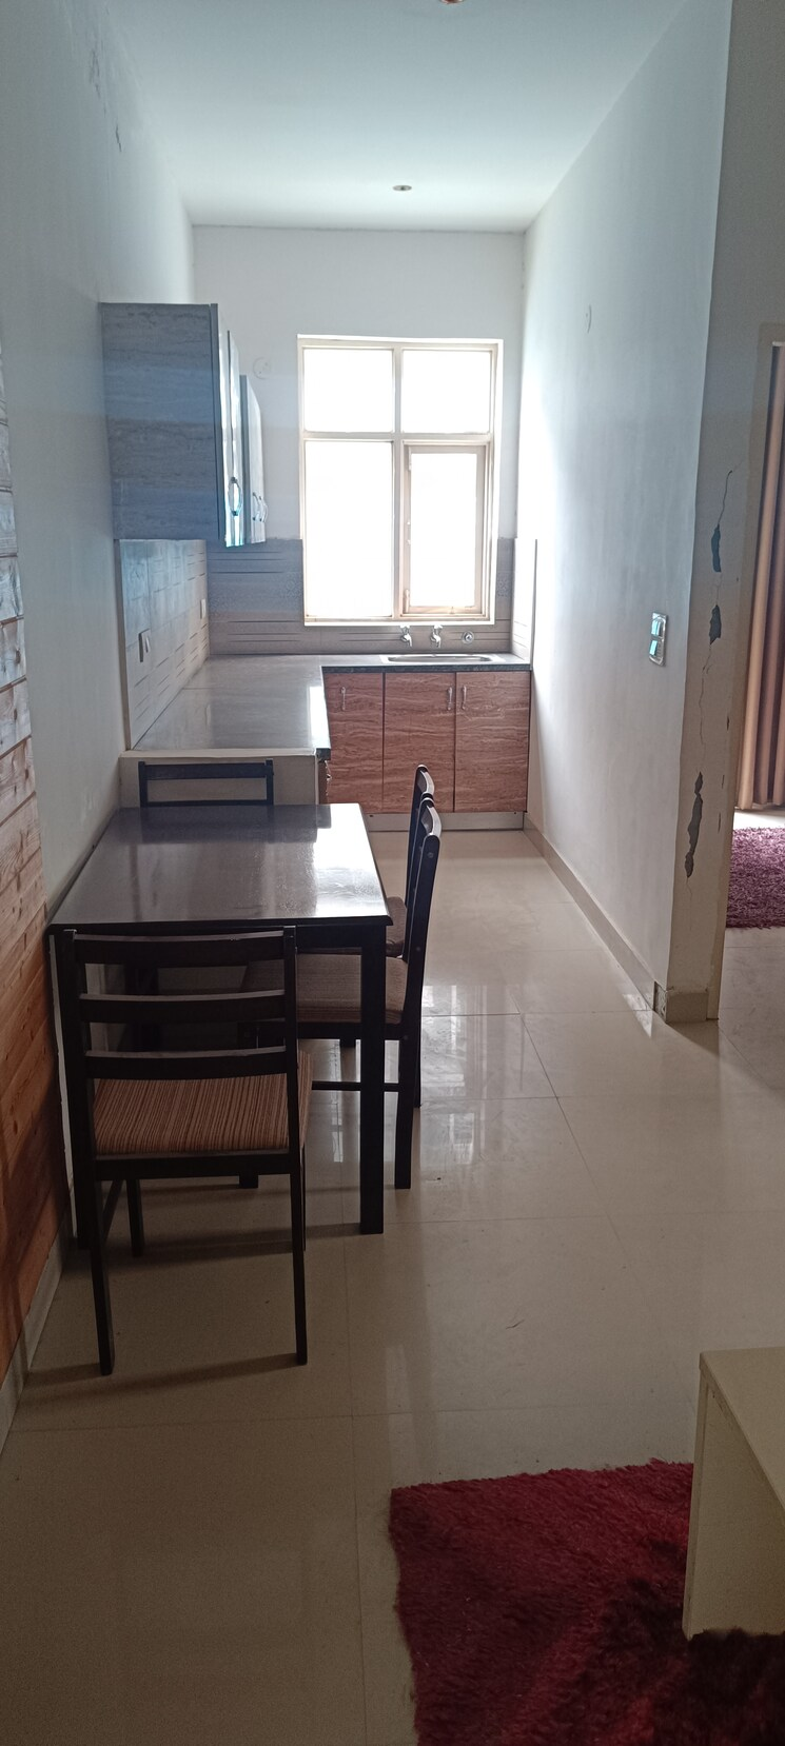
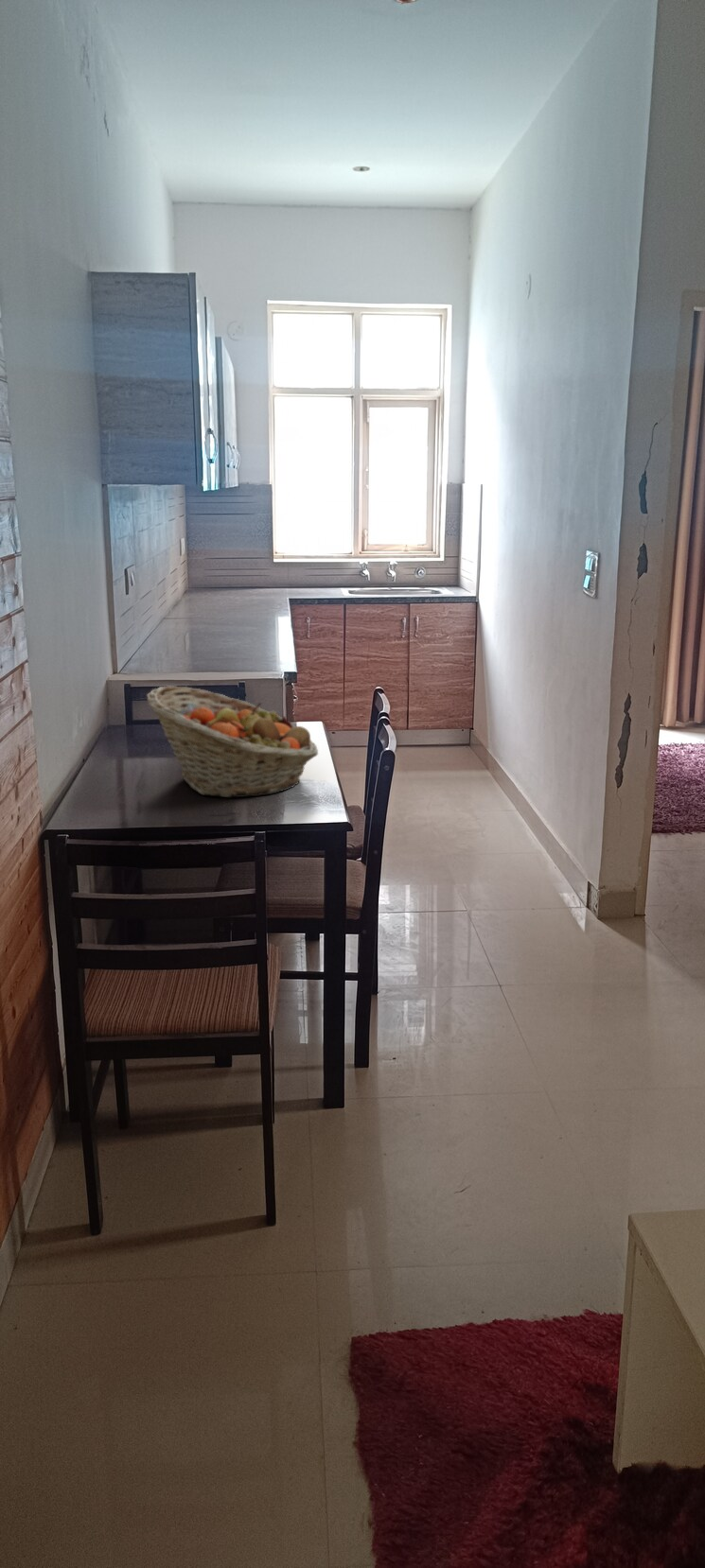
+ fruit basket [145,685,319,799]
